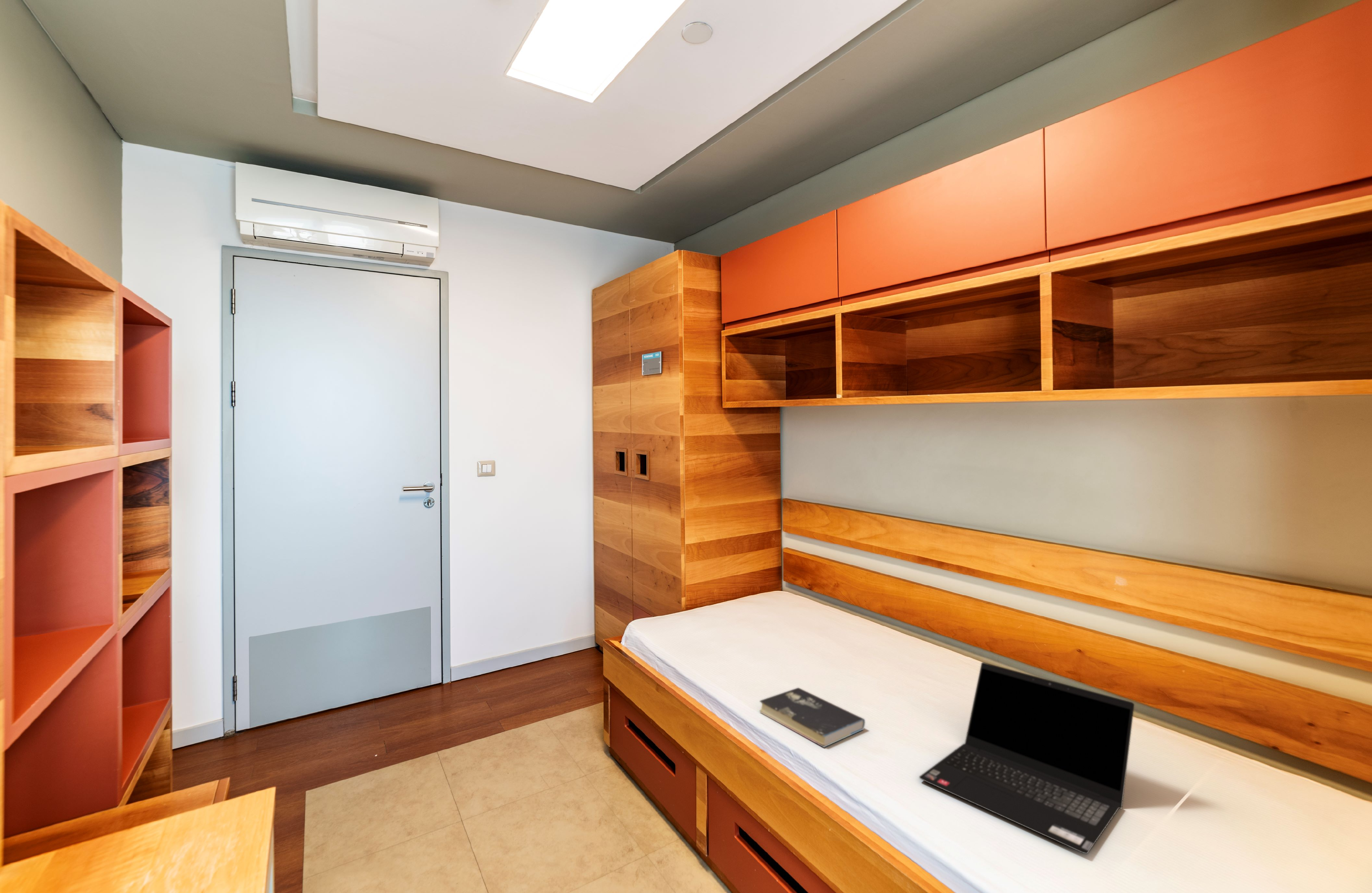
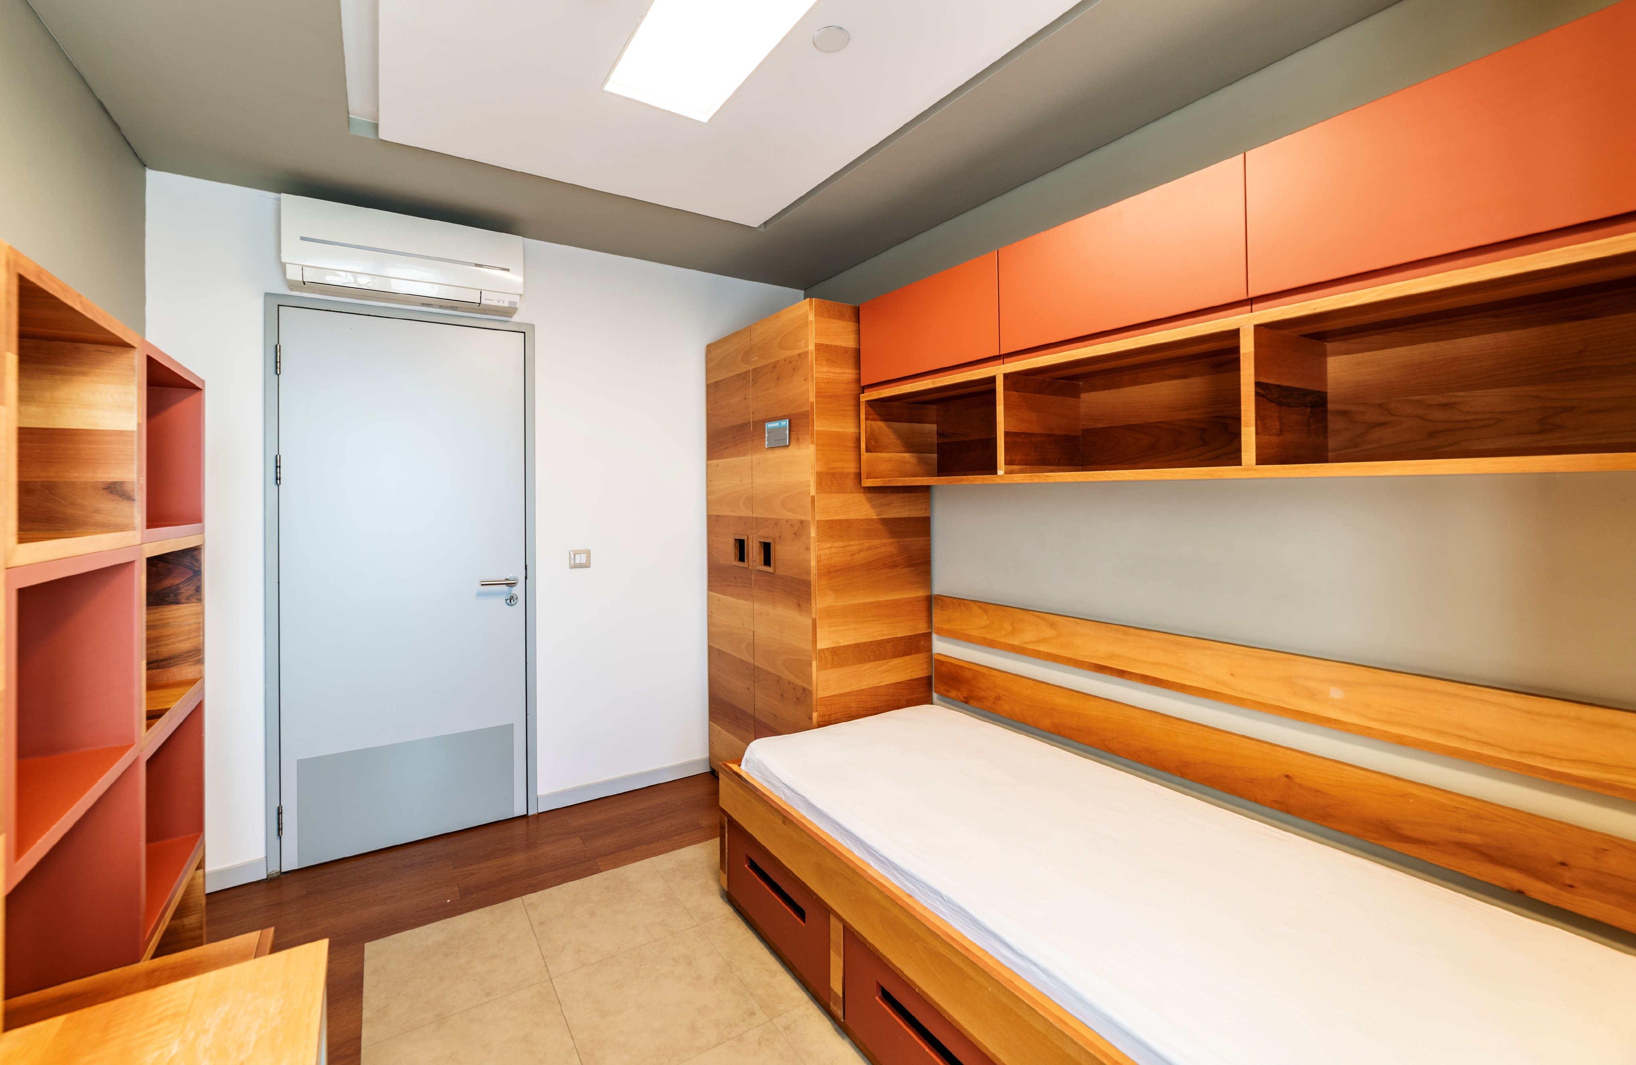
- laptop computer [919,662,1135,854]
- book [759,687,865,748]
